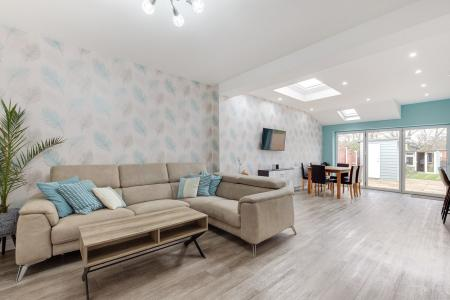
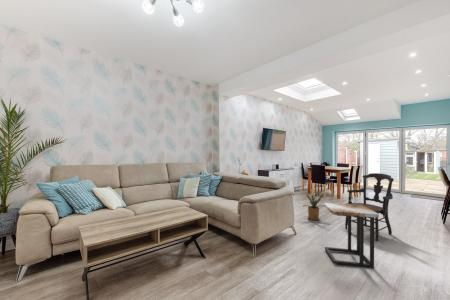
+ house plant [299,189,325,221]
+ side table [323,202,380,269]
+ armchair [344,172,395,242]
